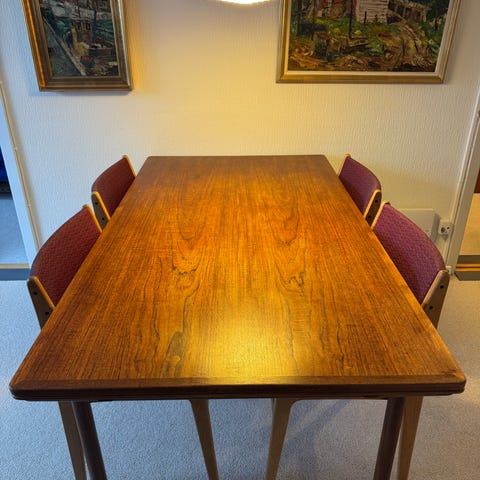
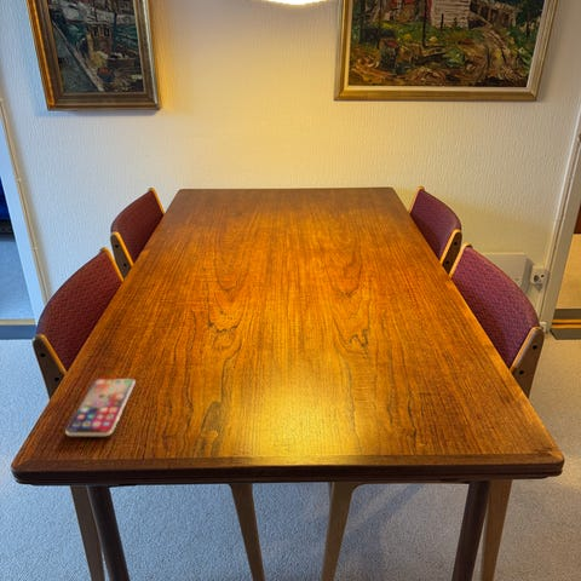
+ smartphone [64,378,137,437]
